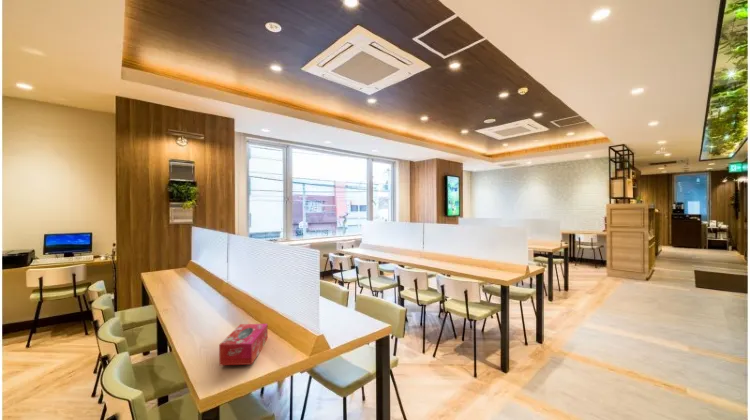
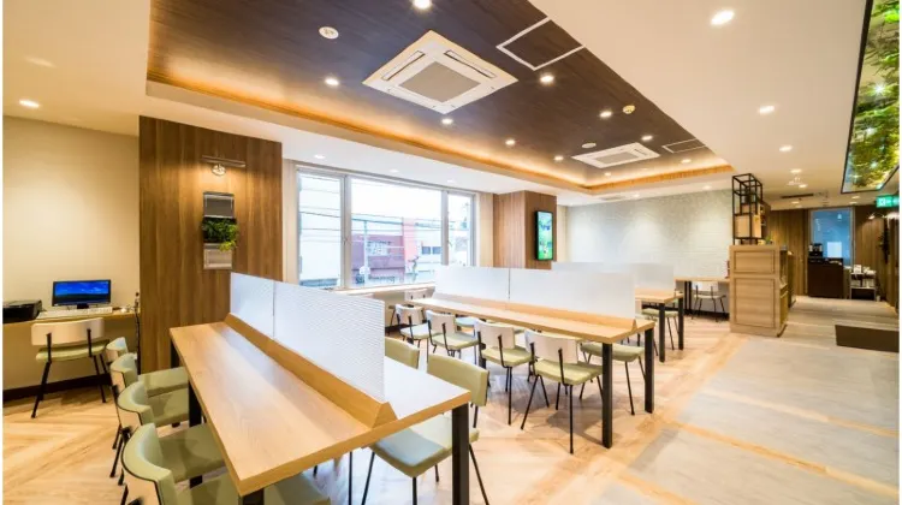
- tissue box [218,323,269,366]
